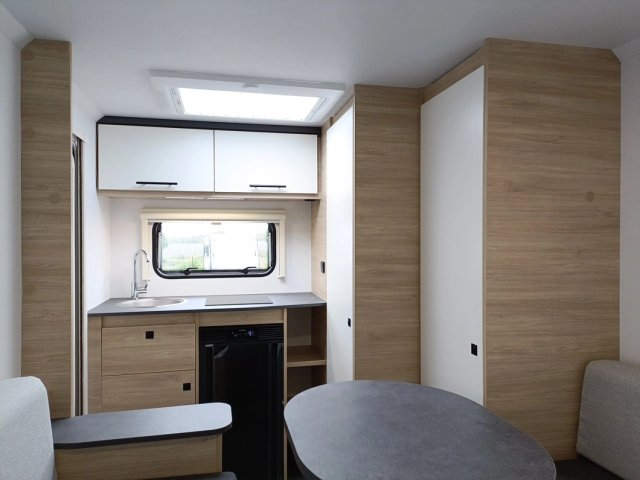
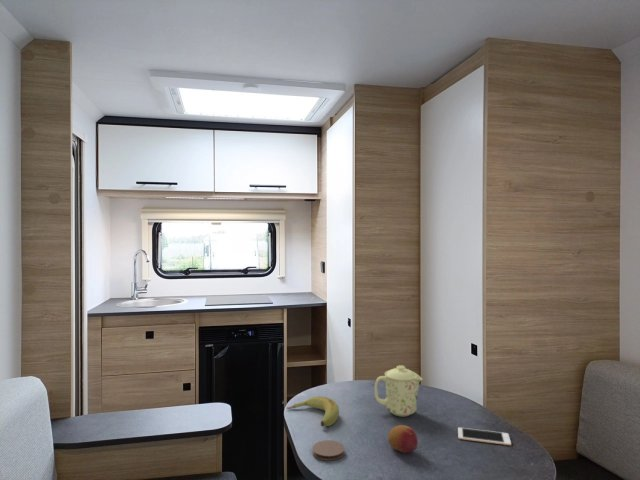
+ coaster [311,439,346,462]
+ cell phone [457,427,512,446]
+ banana [286,395,340,427]
+ mug [373,364,424,418]
+ fruit [387,424,419,454]
